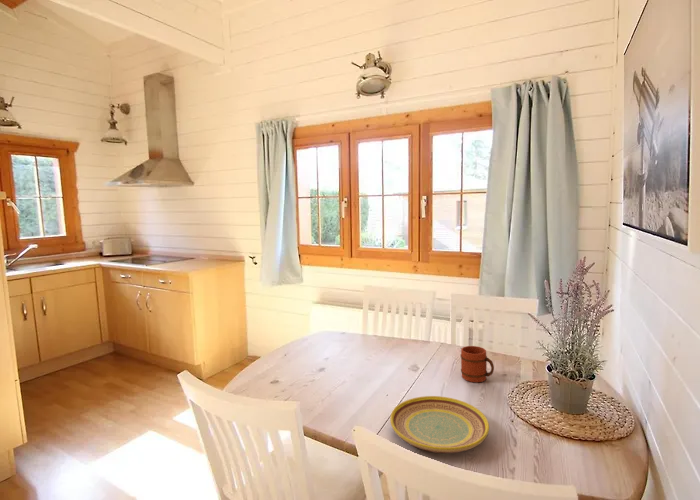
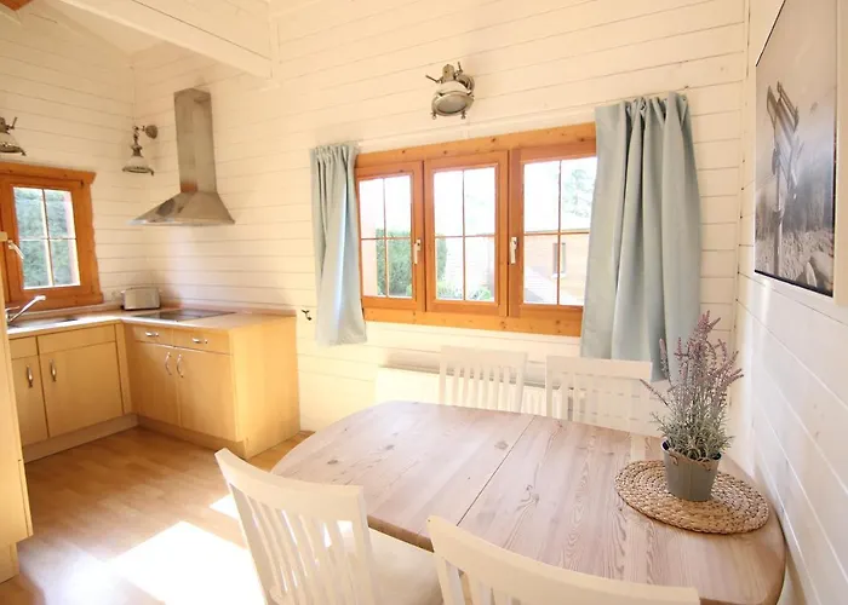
- mug [460,345,495,383]
- plate [389,395,490,454]
